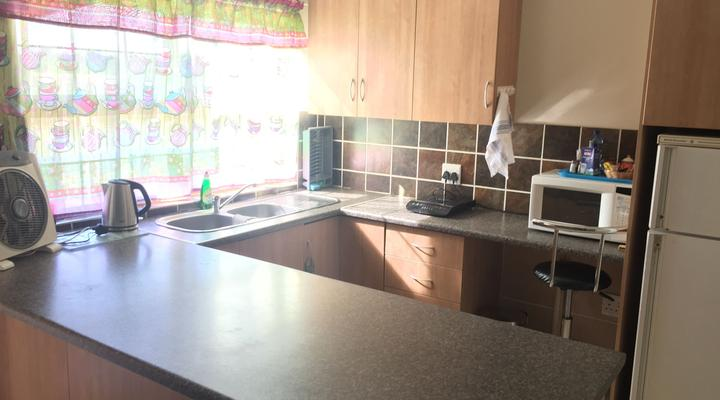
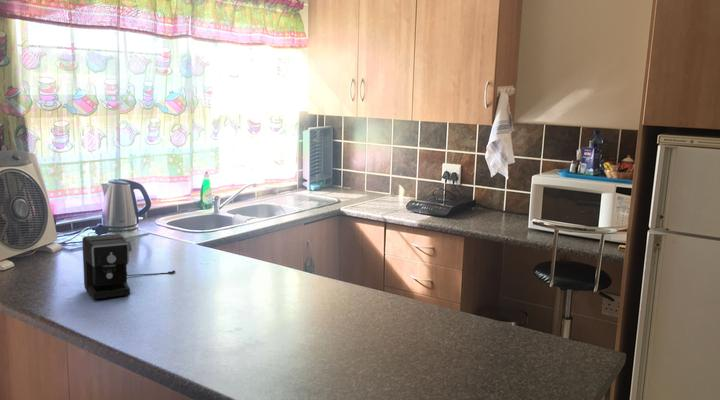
+ coffee maker [81,233,176,300]
